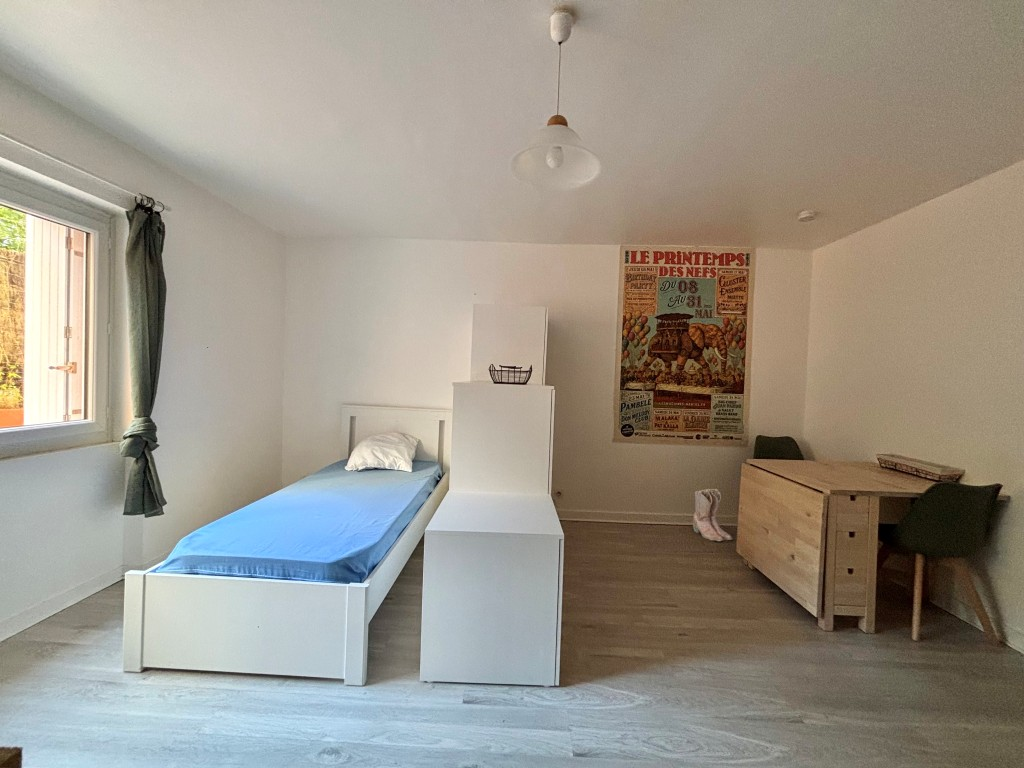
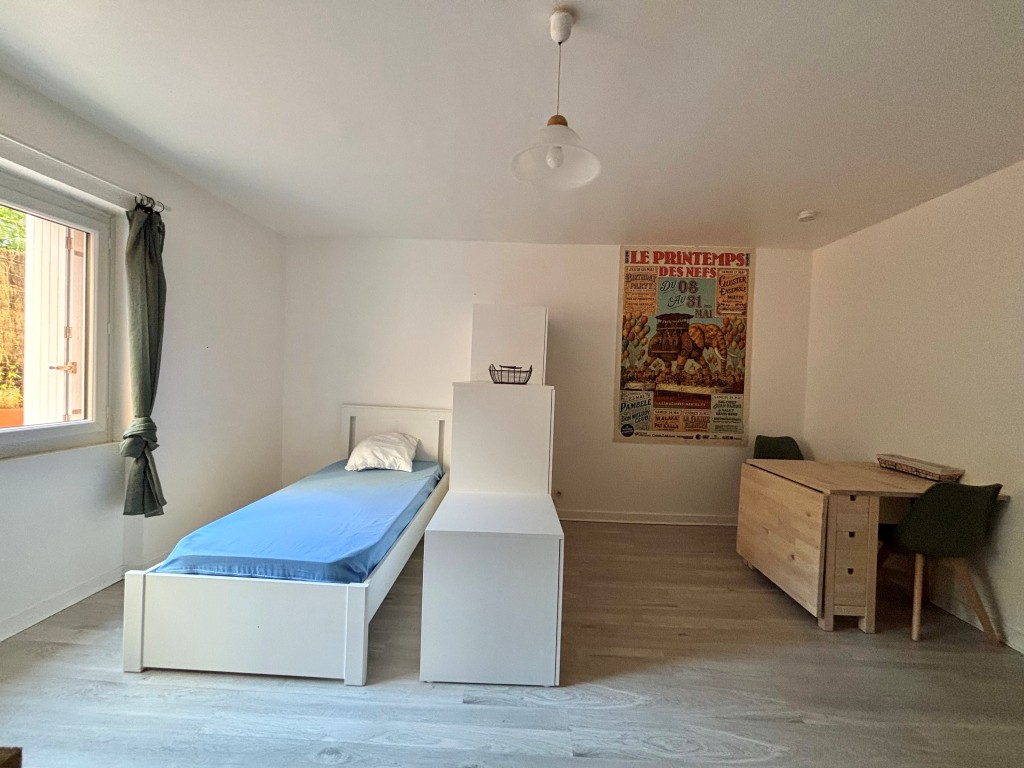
- boots [692,488,733,542]
